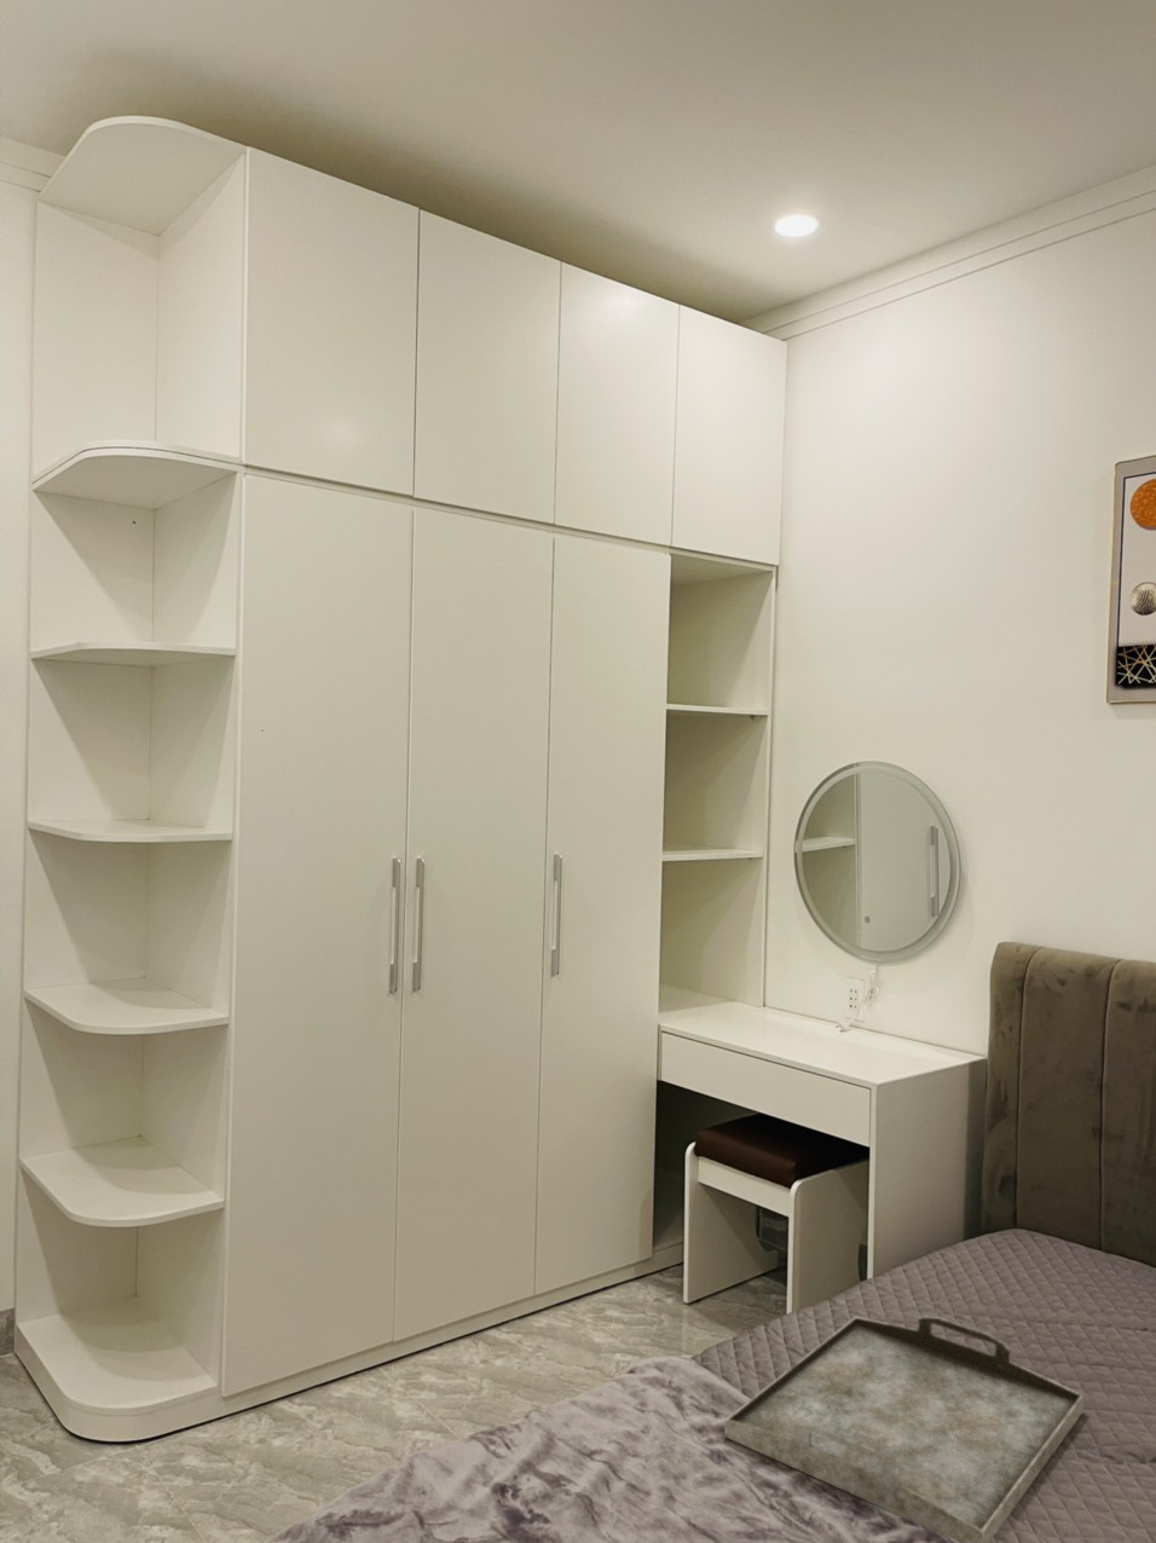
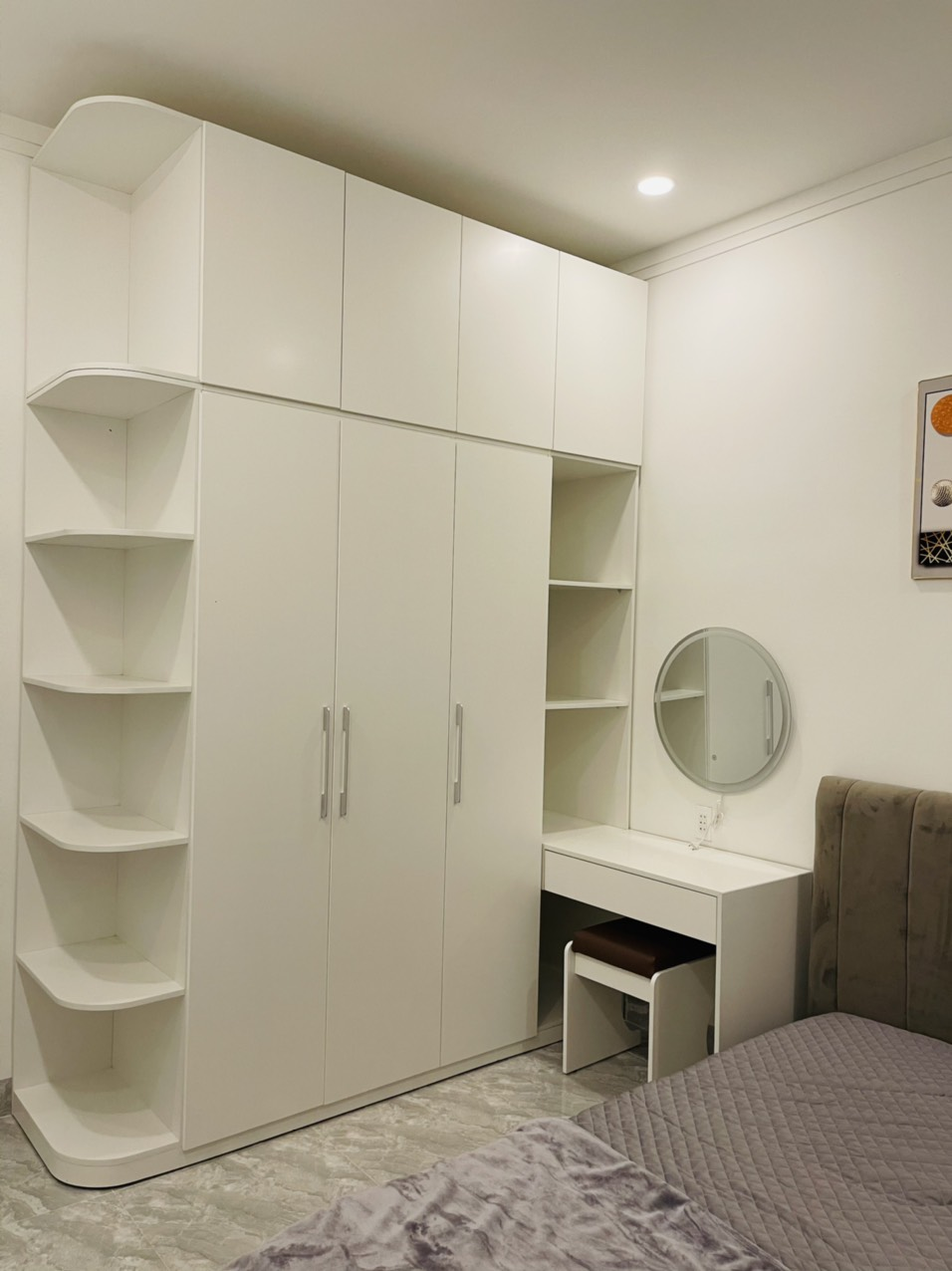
- serving tray [722,1315,1084,1543]
